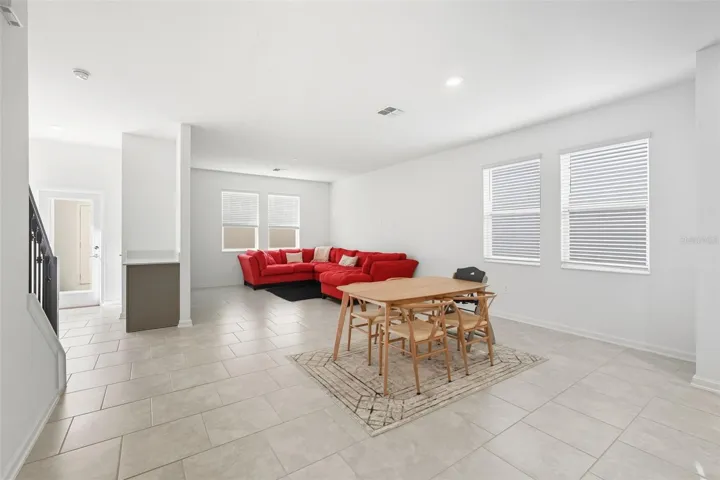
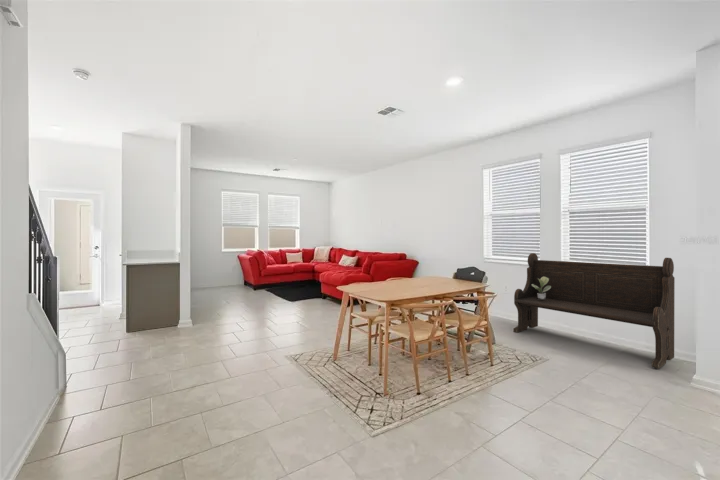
+ potted plant [532,277,551,300]
+ bench [512,252,676,370]
